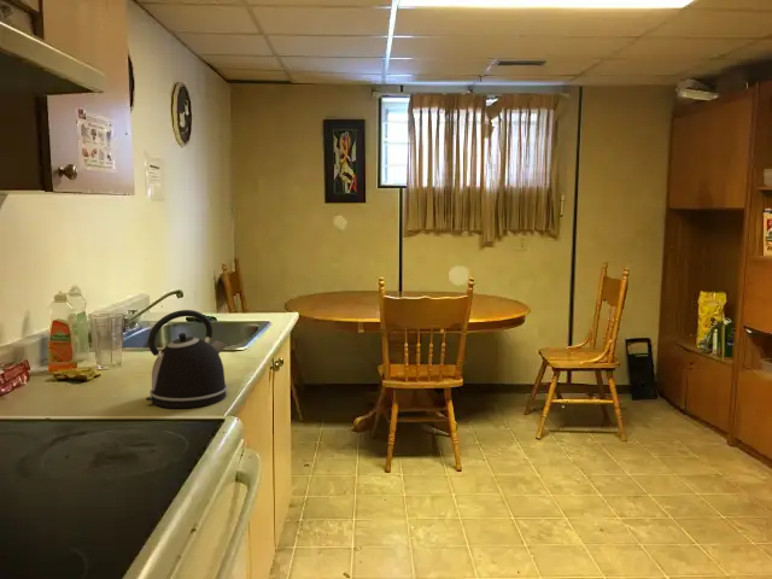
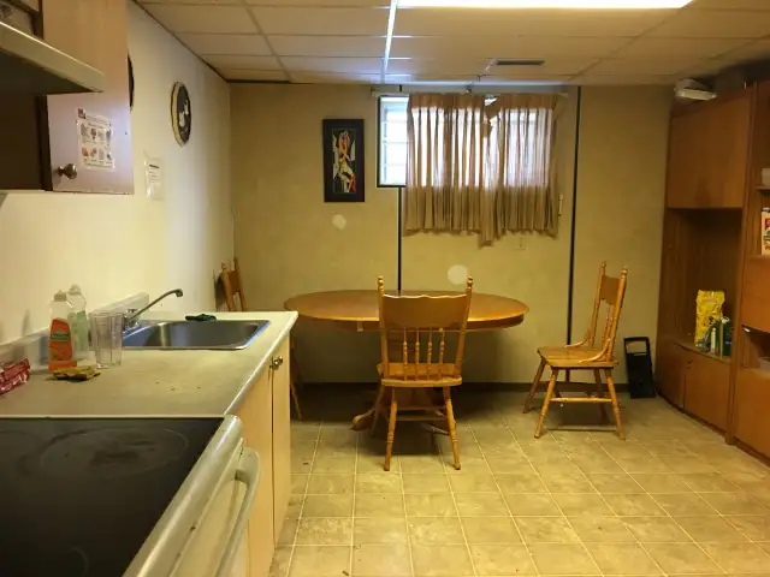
- kettle [145,309,228,409]
